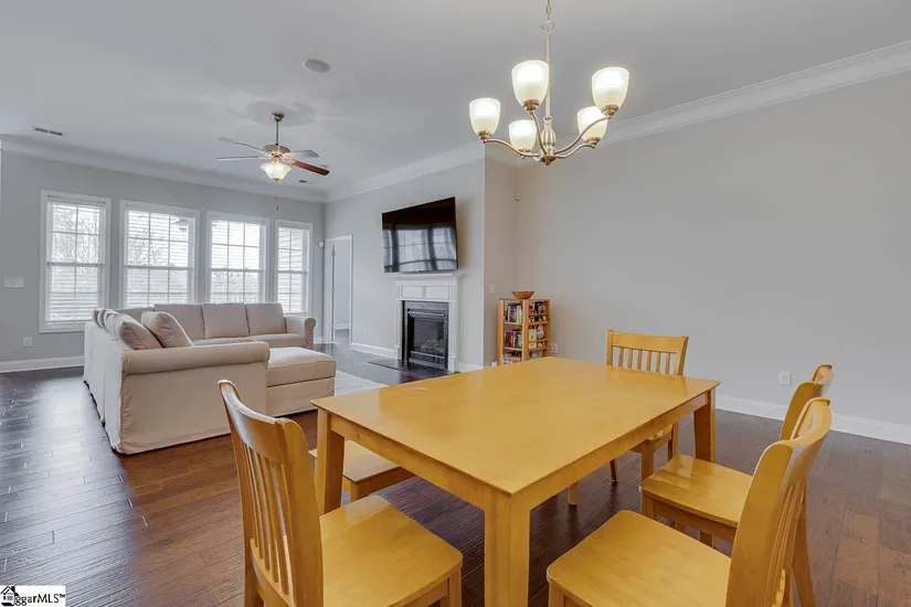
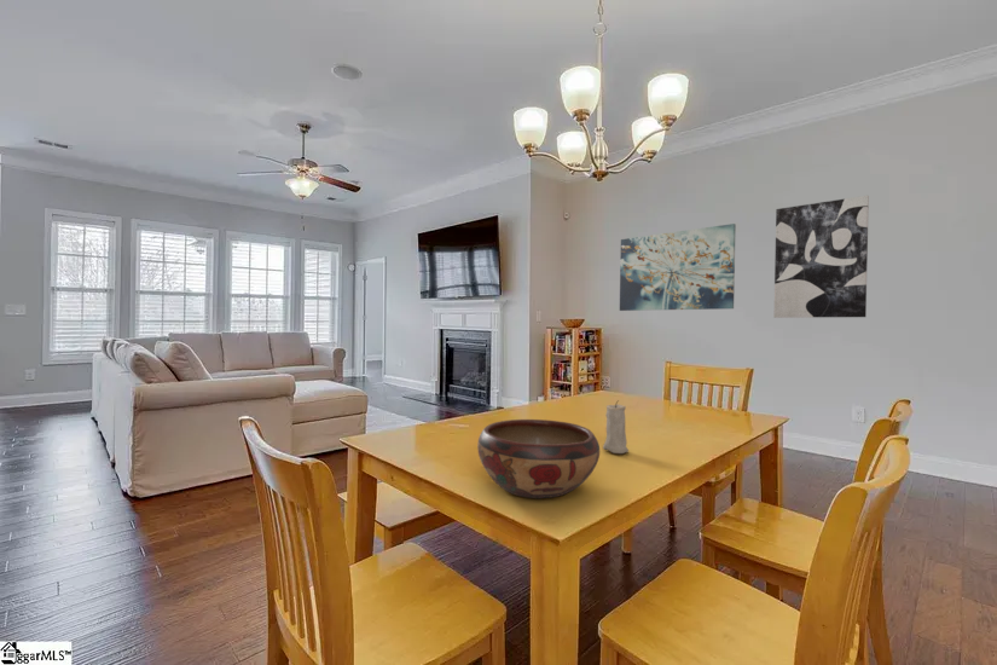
+ decorative bowl [476,418,601,499]
+ wall art [772,195,870,319]
+ candle [602,399,630,455]
+ wall art [619,222,737,312]
